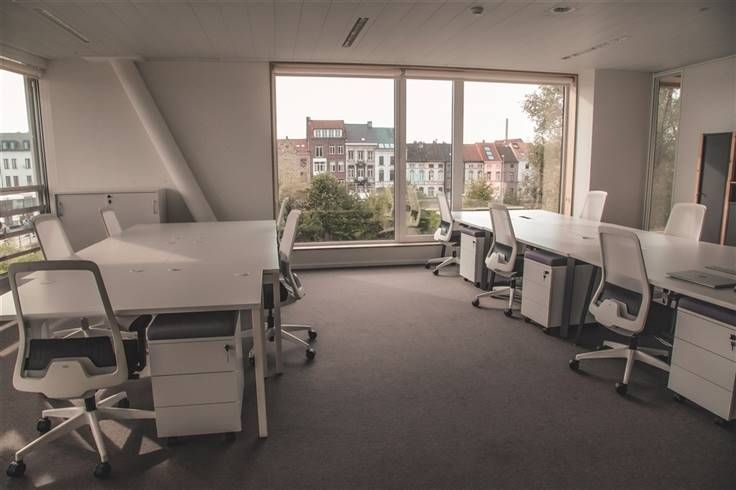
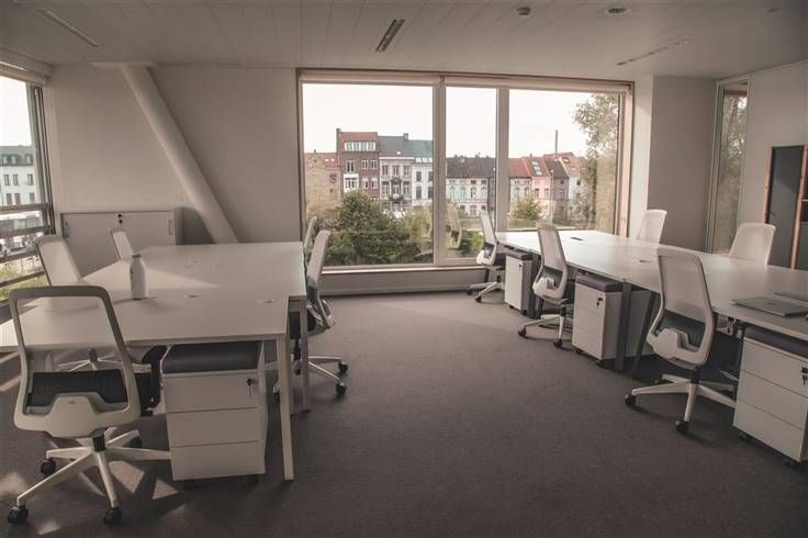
+ water bottle [128,253,149,300]
